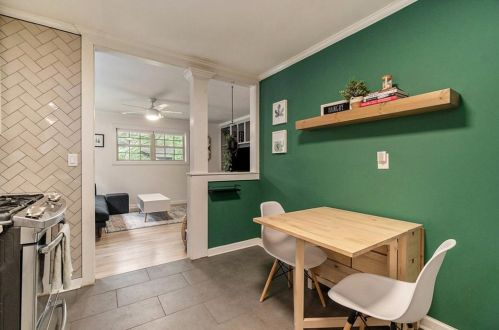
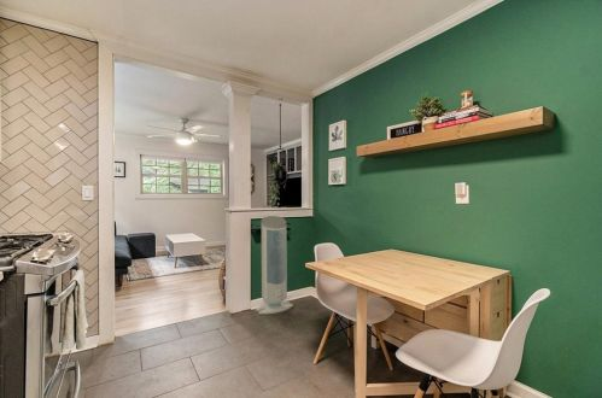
+ air purifier [255,215,294,315]
